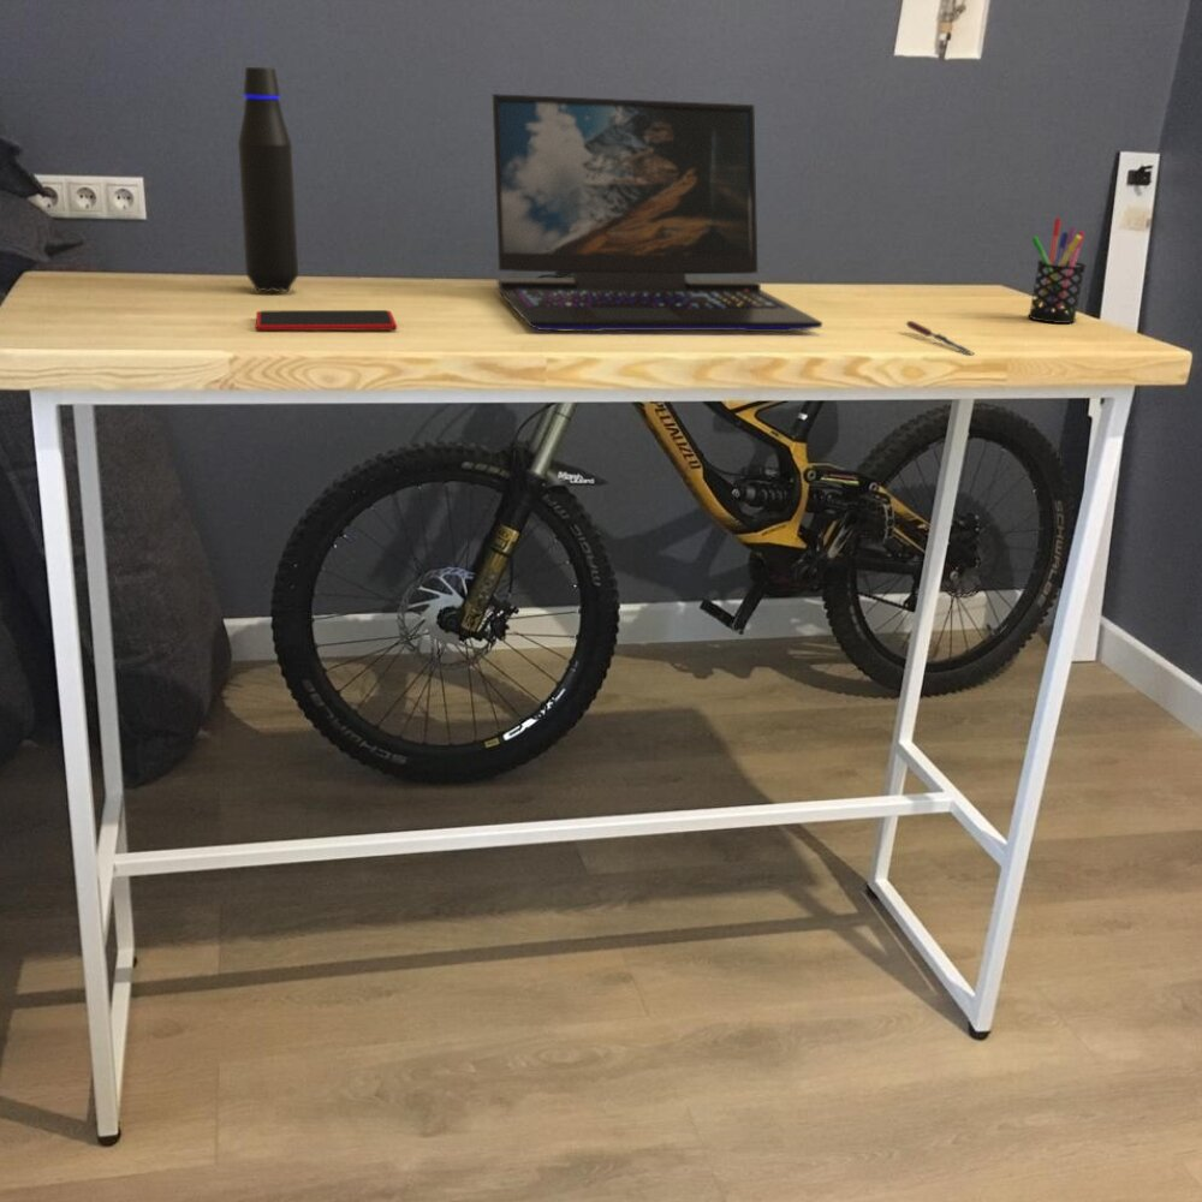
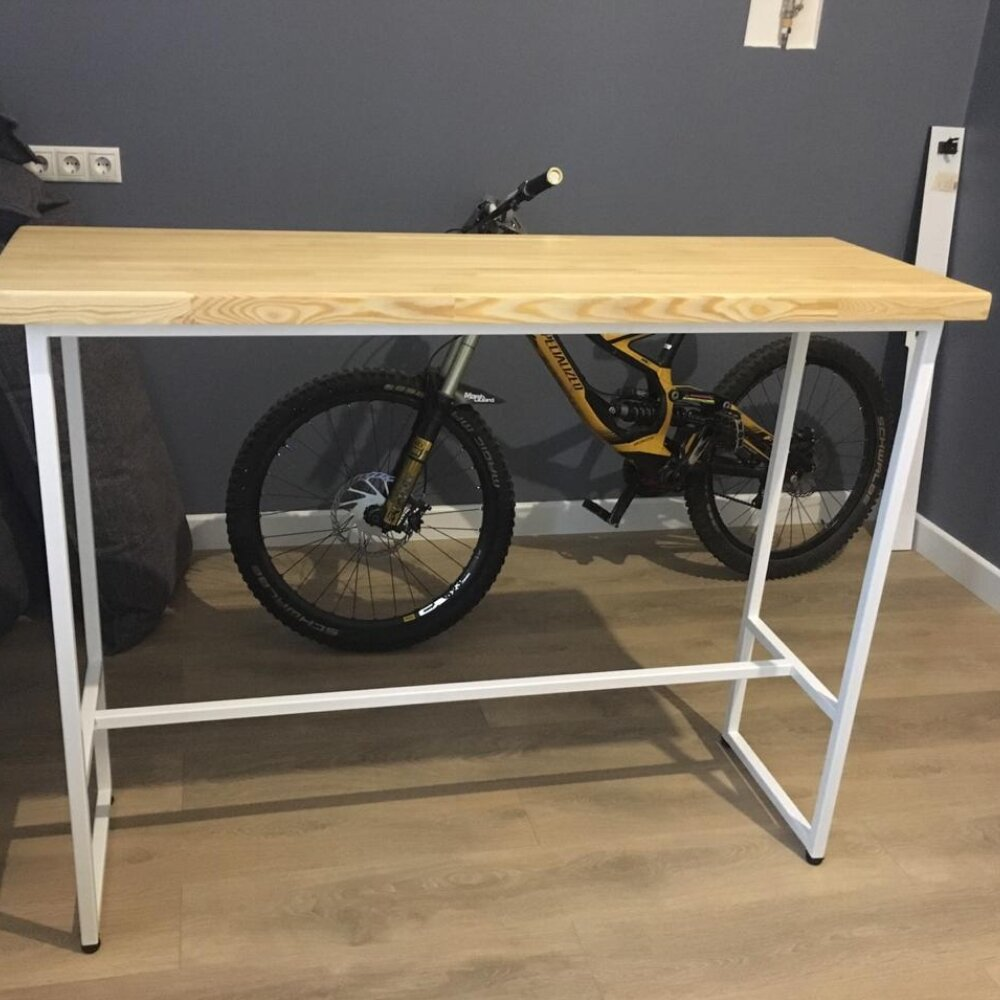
- water bottle [237,66,299,293]
- pen holder [1027,218,1088,325]
- laptop [490,93,823,333]
- pen [904,320,977,356]
- smartphone [255,309,398,332]
